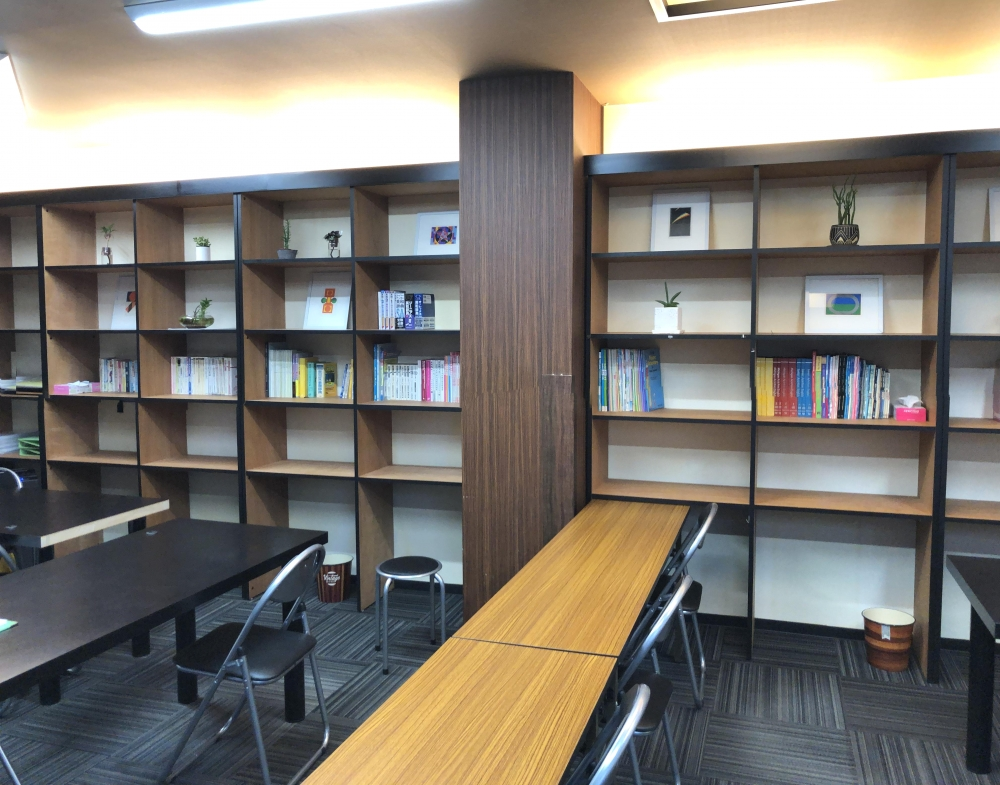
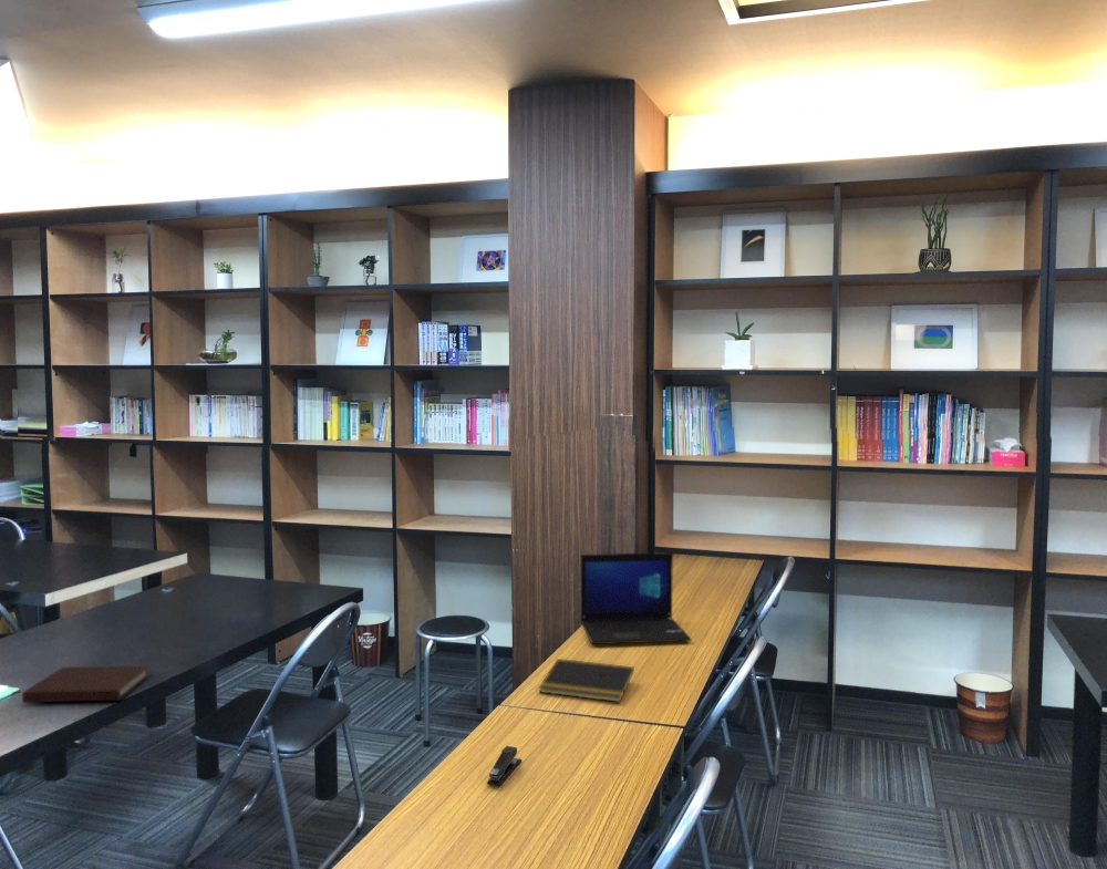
+ notepad [538,658,635,703]
+ notebook [21,664,152,703]
+ stapler [486,745,523,787]
+ laptop [579,551,693,645]
